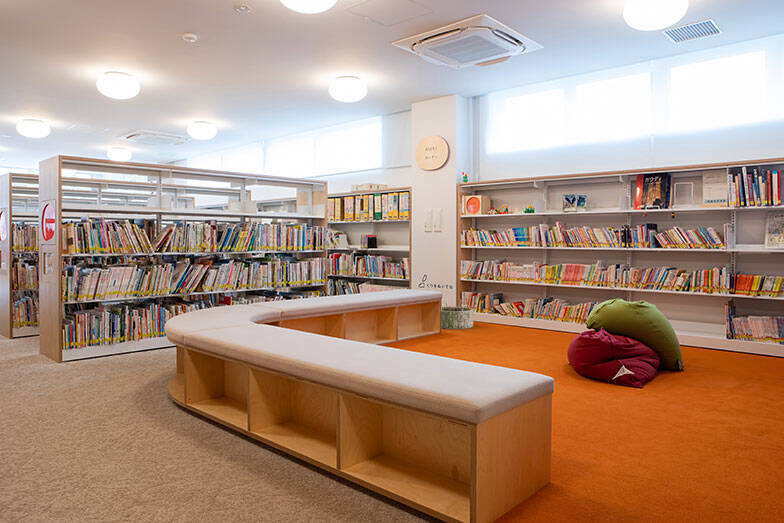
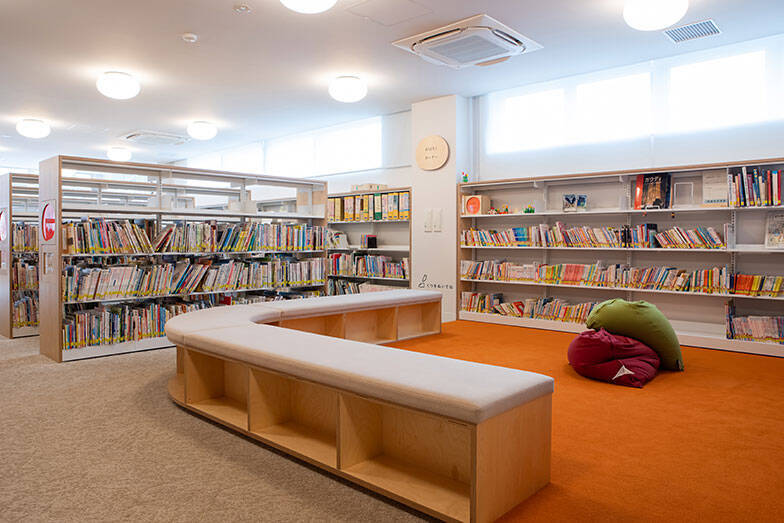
- basket [440,301,474,330]
